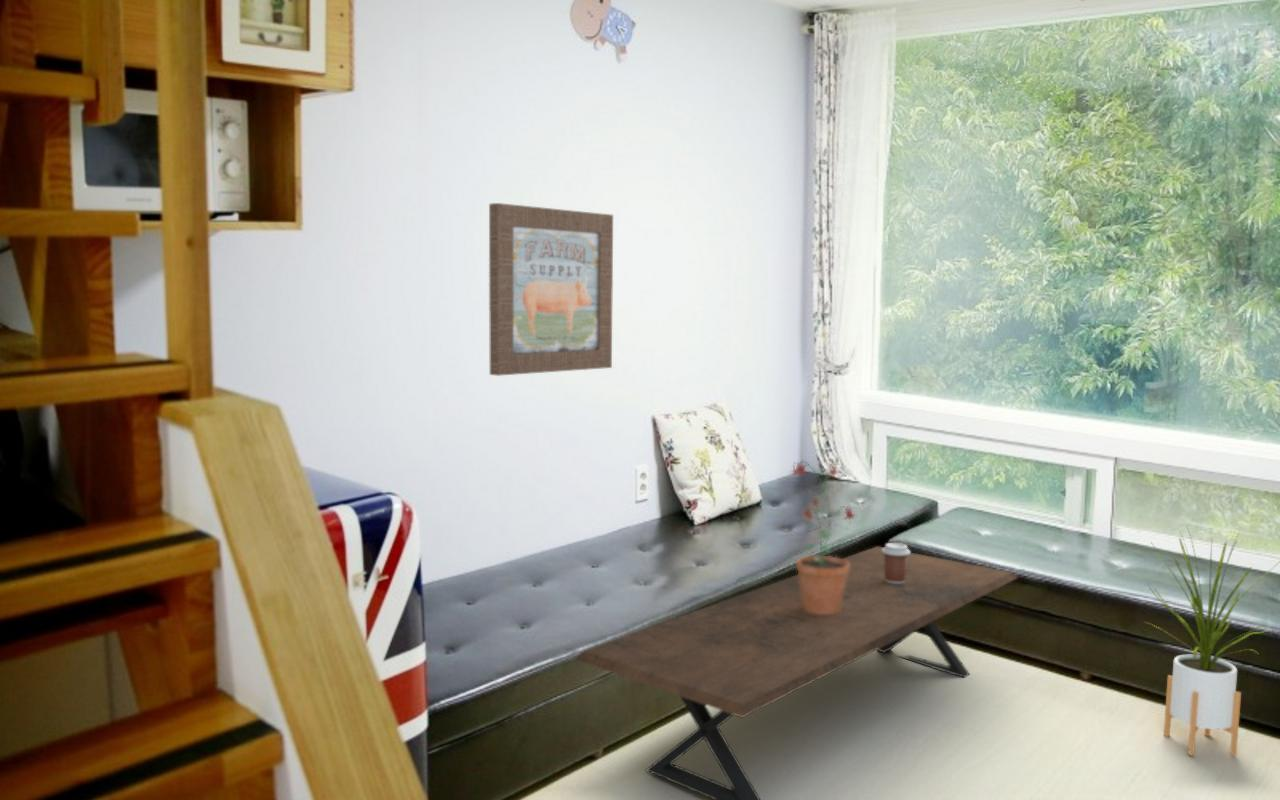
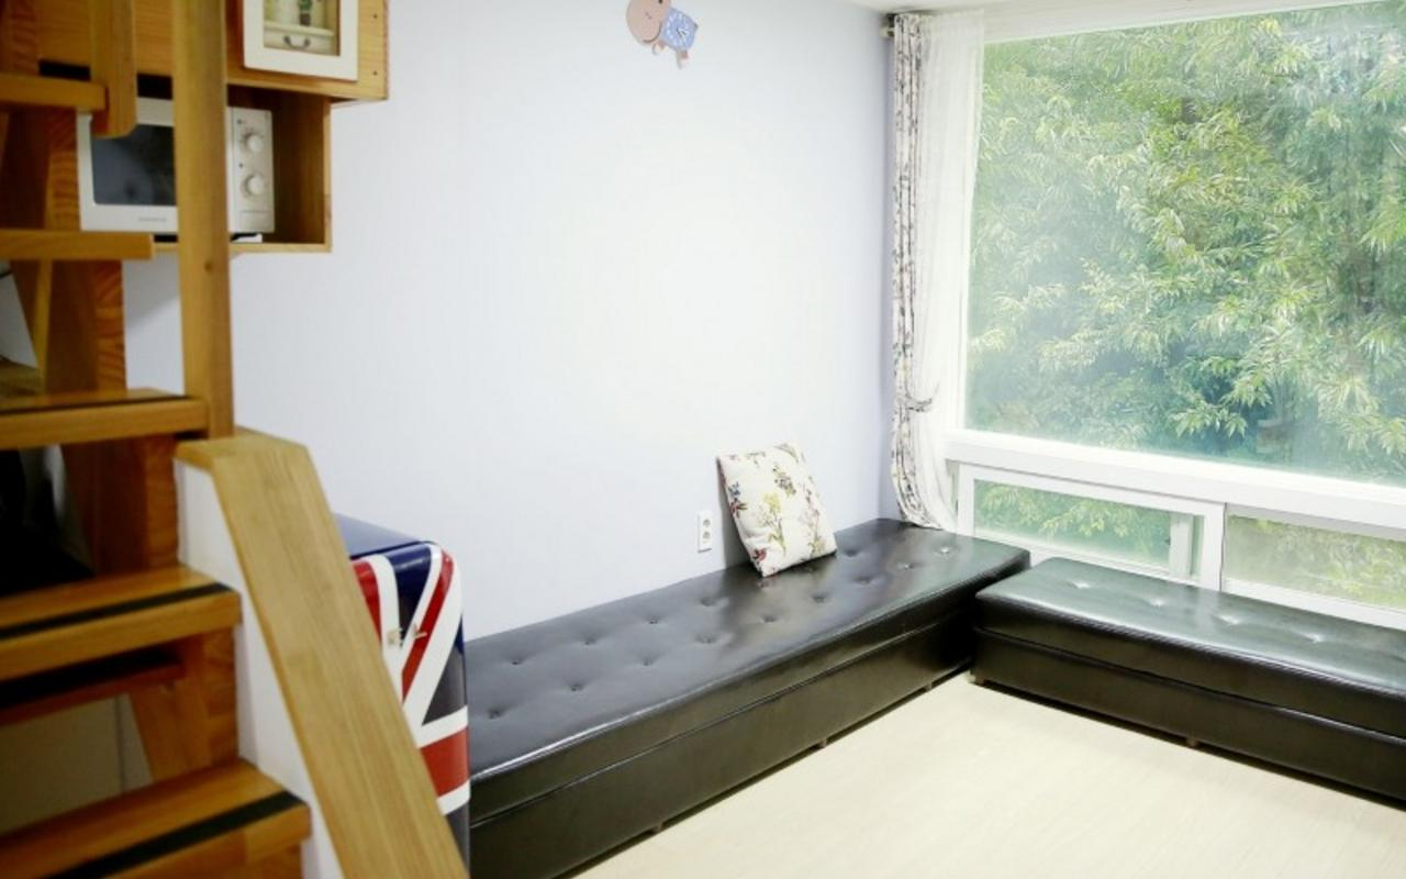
- coffee table [573,545,1020,800]
- potted plant [787,460,857,615]
- wall art [488,202,614,377]
- house plant [1144,525,1280,757]
- coffee cup [882,542,911,584]
